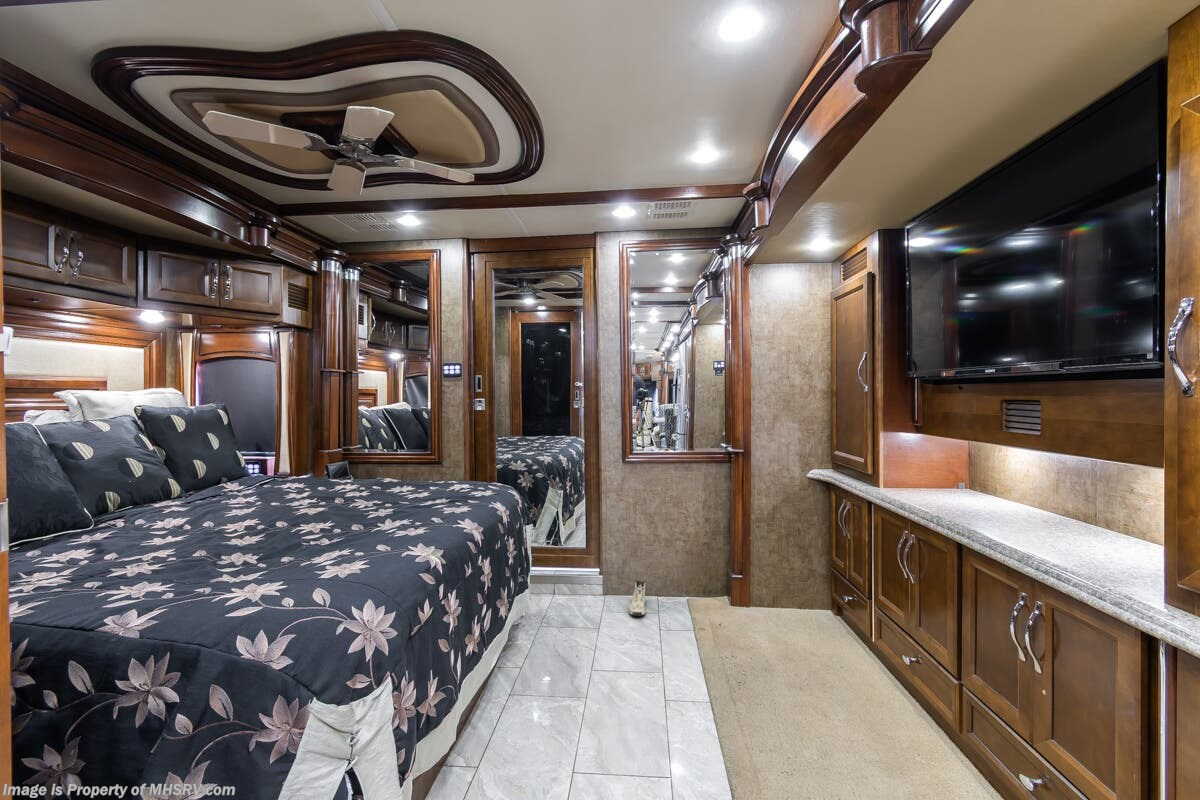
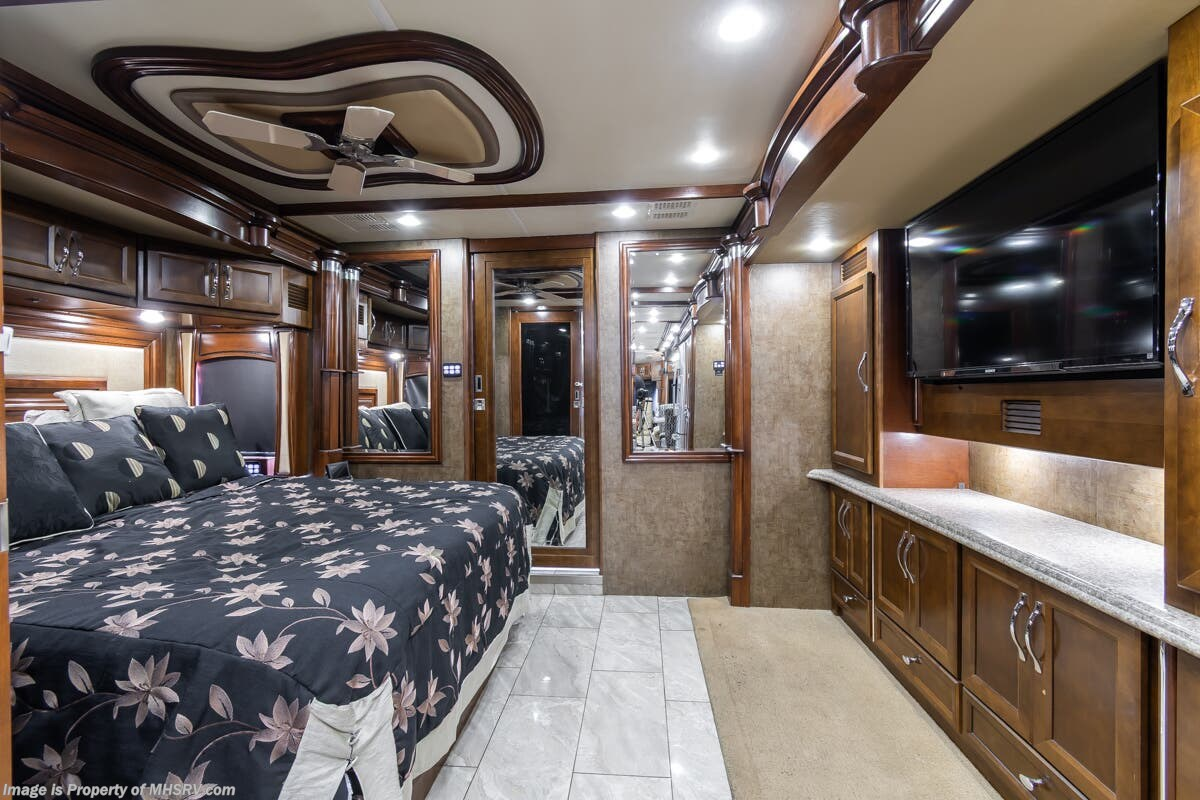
- sneaker [628,580,647,617]
